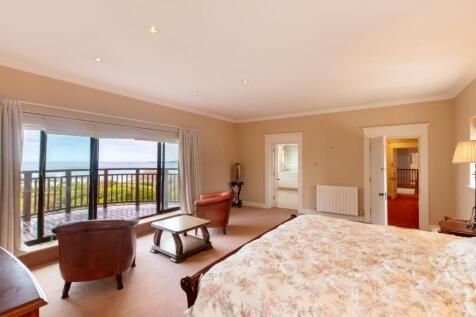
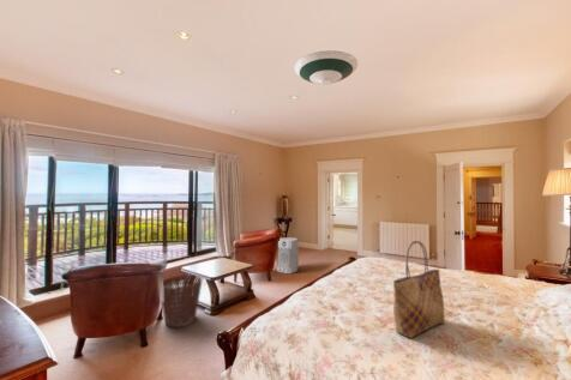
+ air purifier [276,236,300,275]
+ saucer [294,49,359,86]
+ tote bag [392,240,446,339]
+ basket [161,275,204,328]
